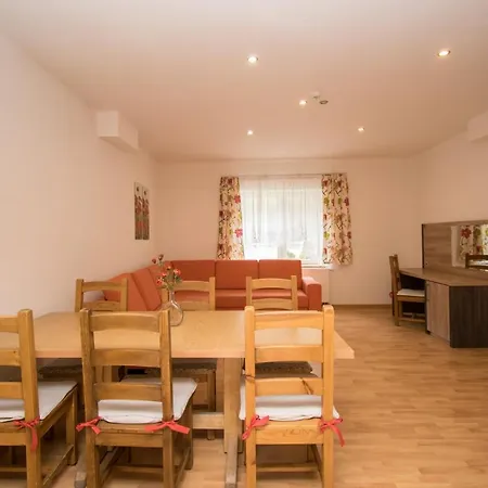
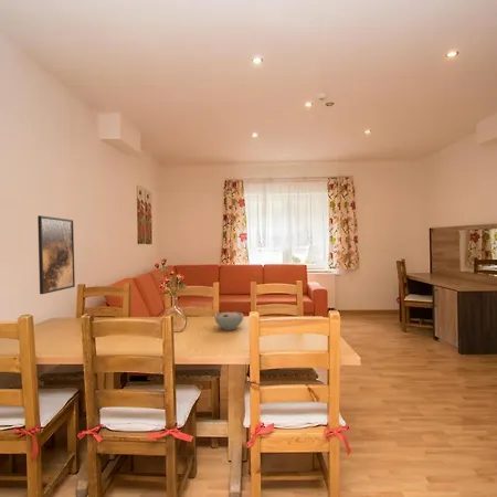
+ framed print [36,214,76,295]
+ bowl [213,310,244,331]
